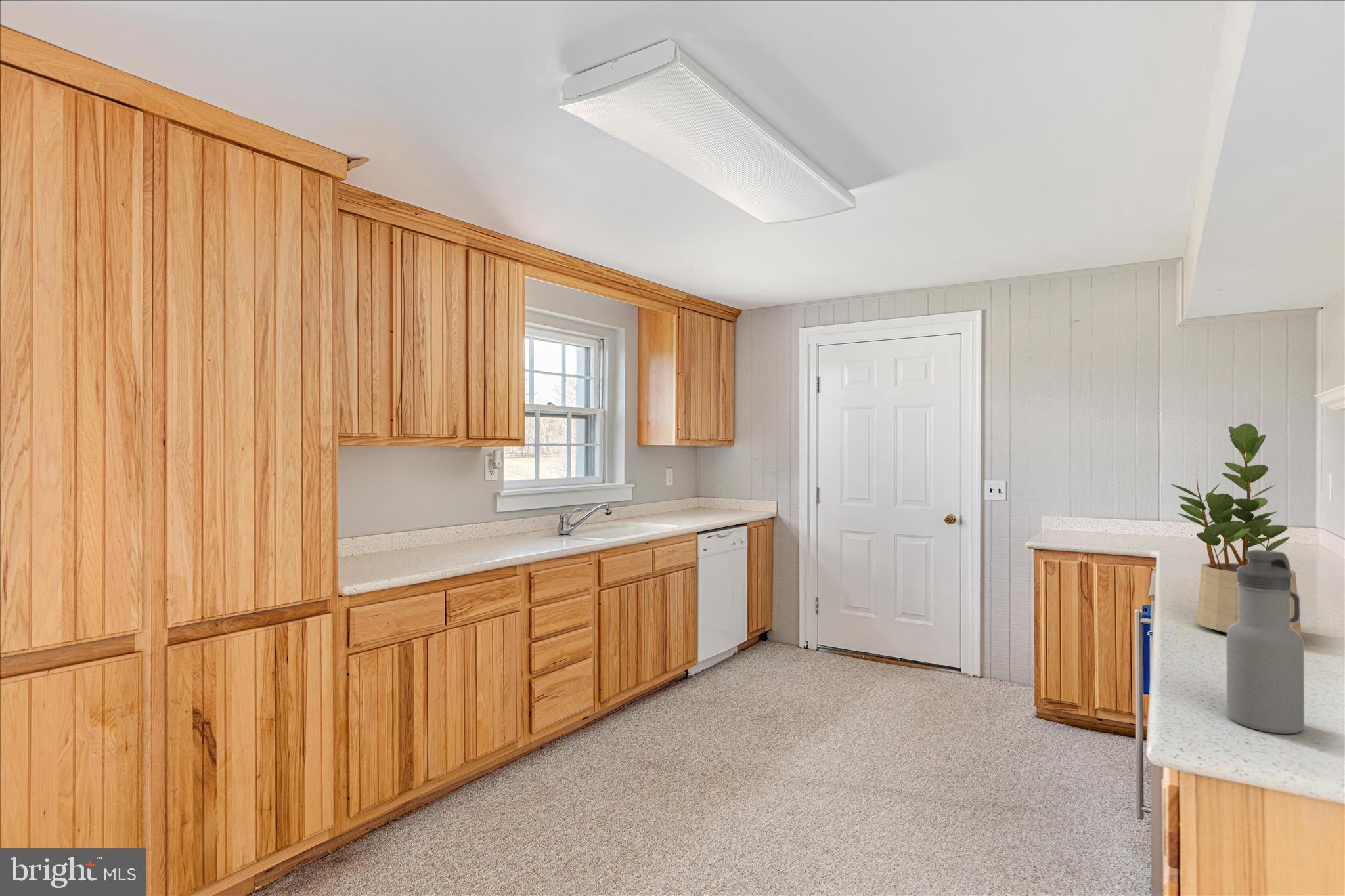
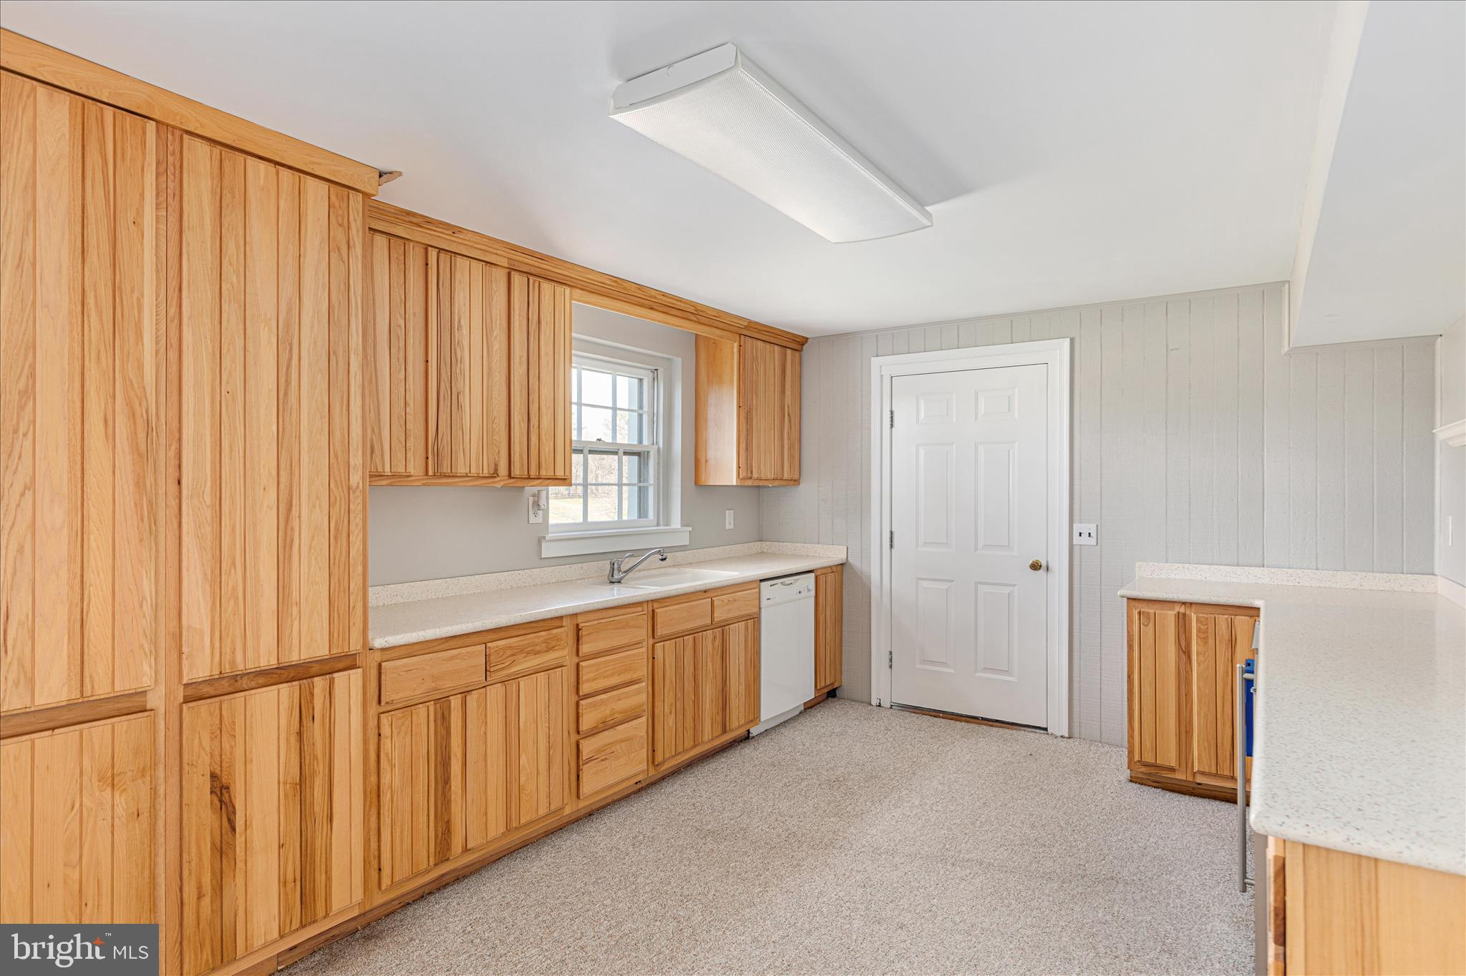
- water bottle [1226,549,1305,735]
- potted plant [1170,423,1302,636]
